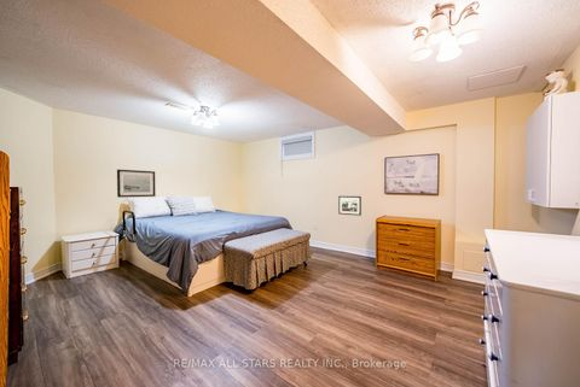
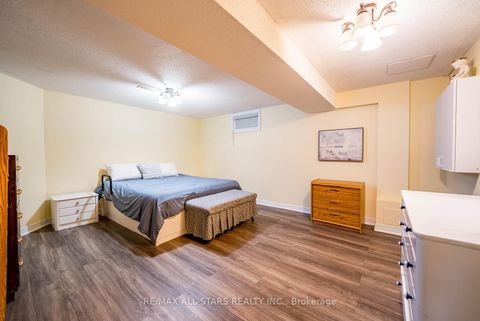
- wall art [116,169,157,199]
- picture frame [337,195,362,217]
